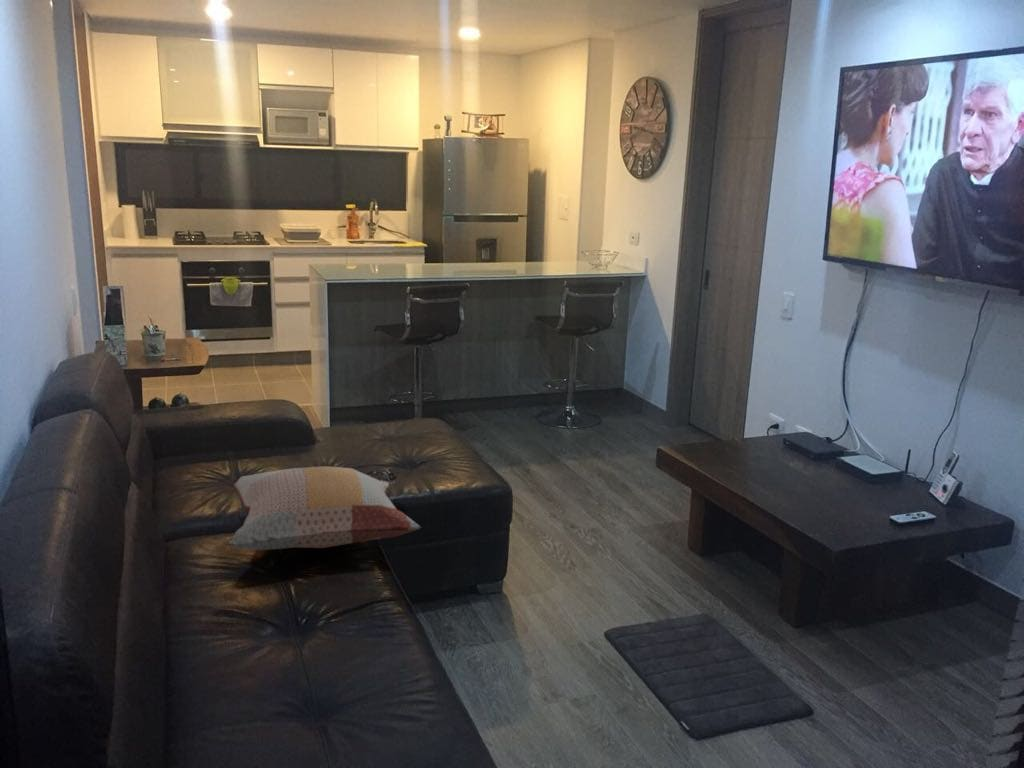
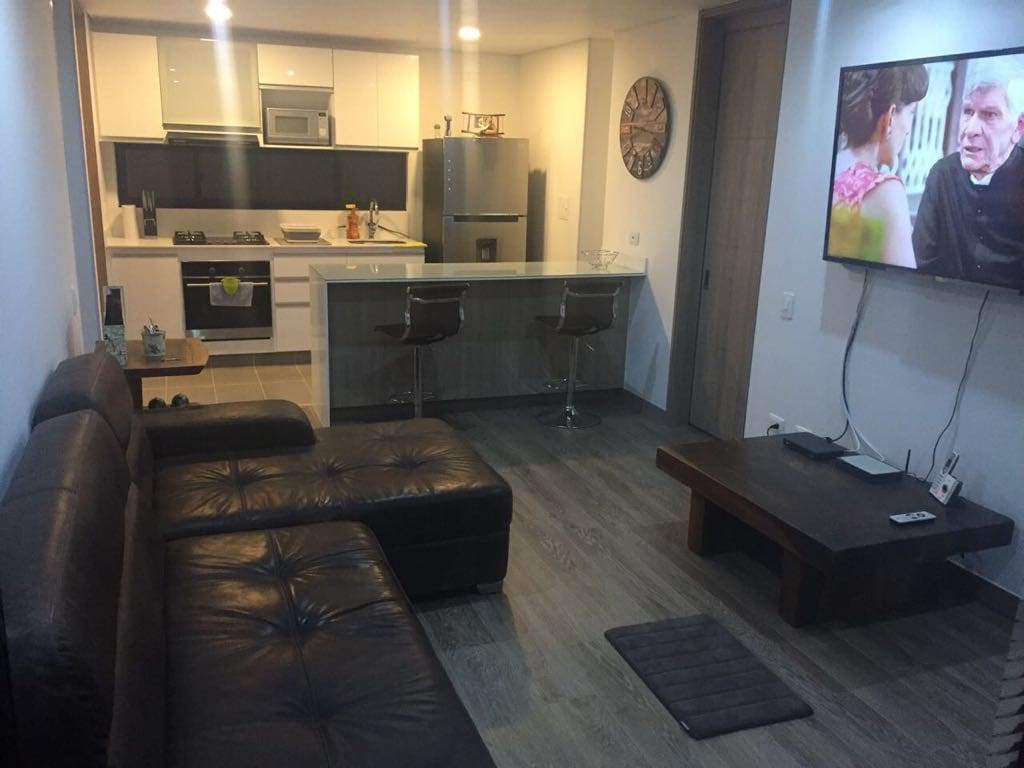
- decorative pillow [226,465,421,552]
